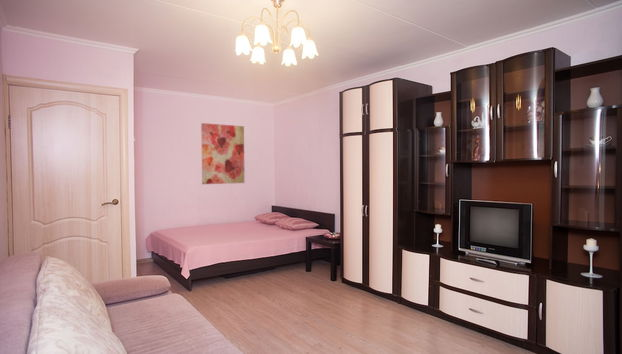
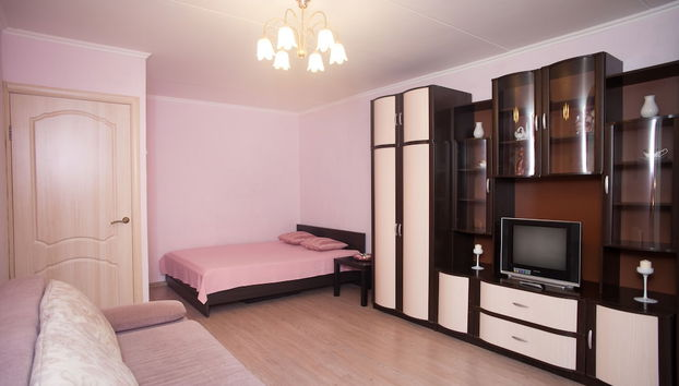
- wall art [200,122,246,185]
